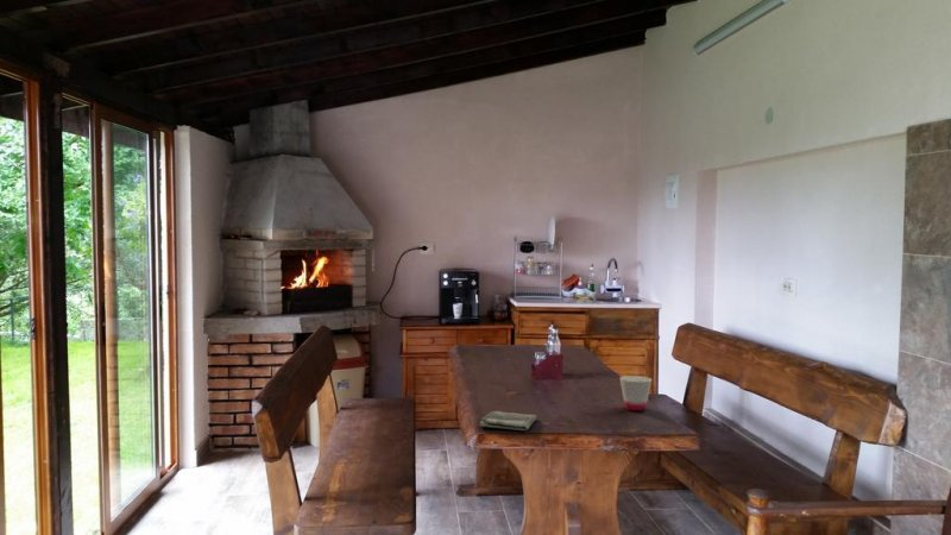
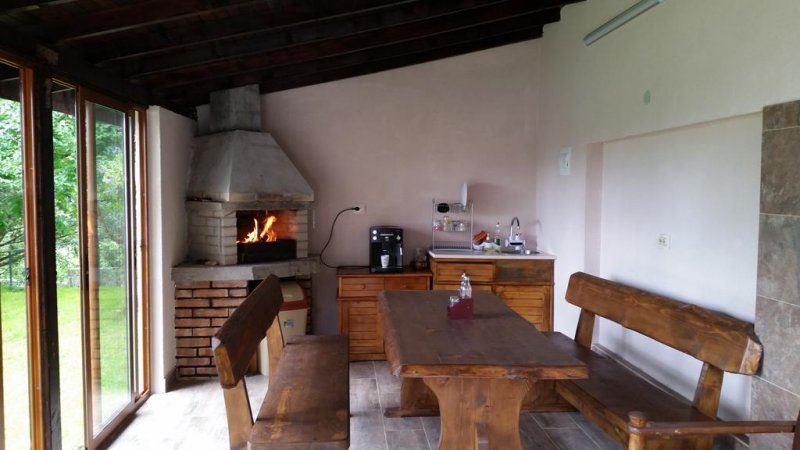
- cup [618,374,653,413]
- dish towel [478,410,537,432]
